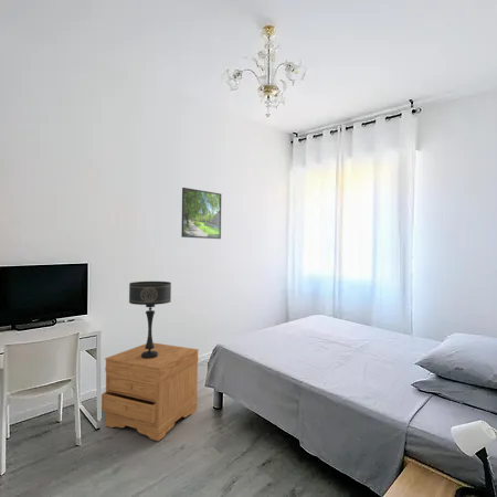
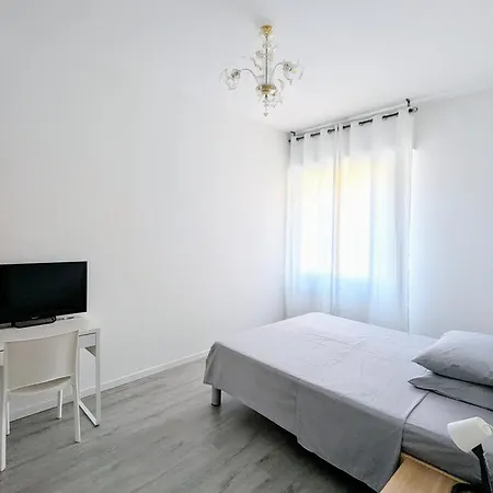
- table lamp [128,281,172,359]
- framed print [180,187,222,240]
- nightstand [101,342,200,442]
